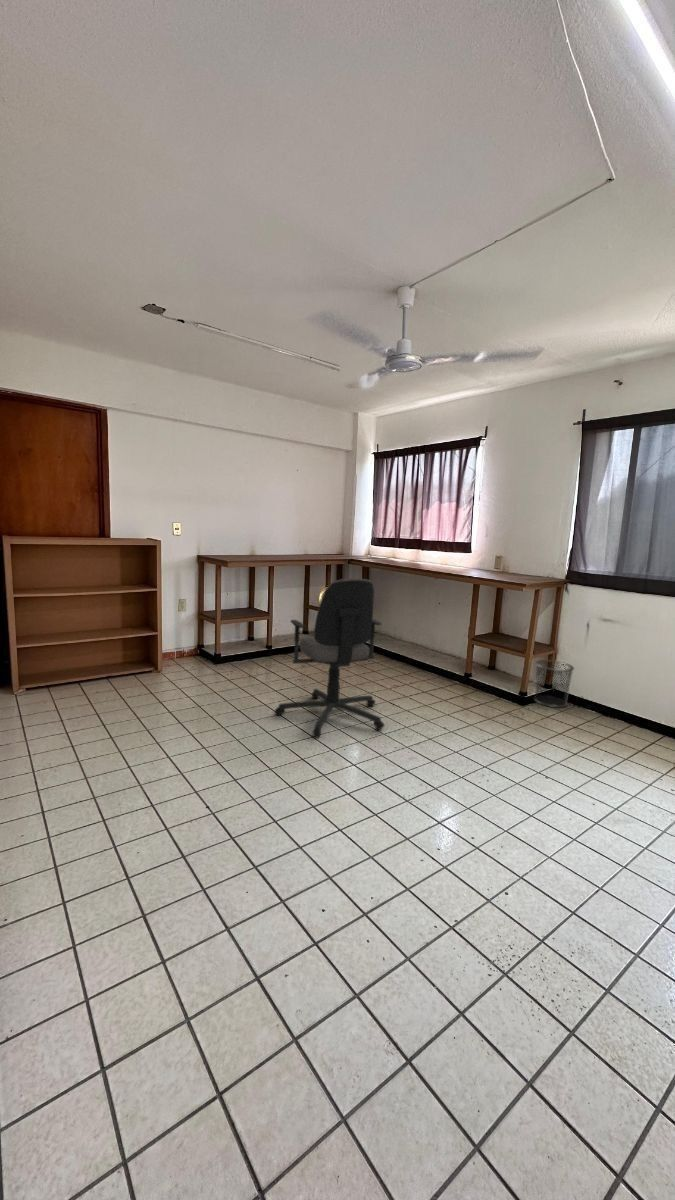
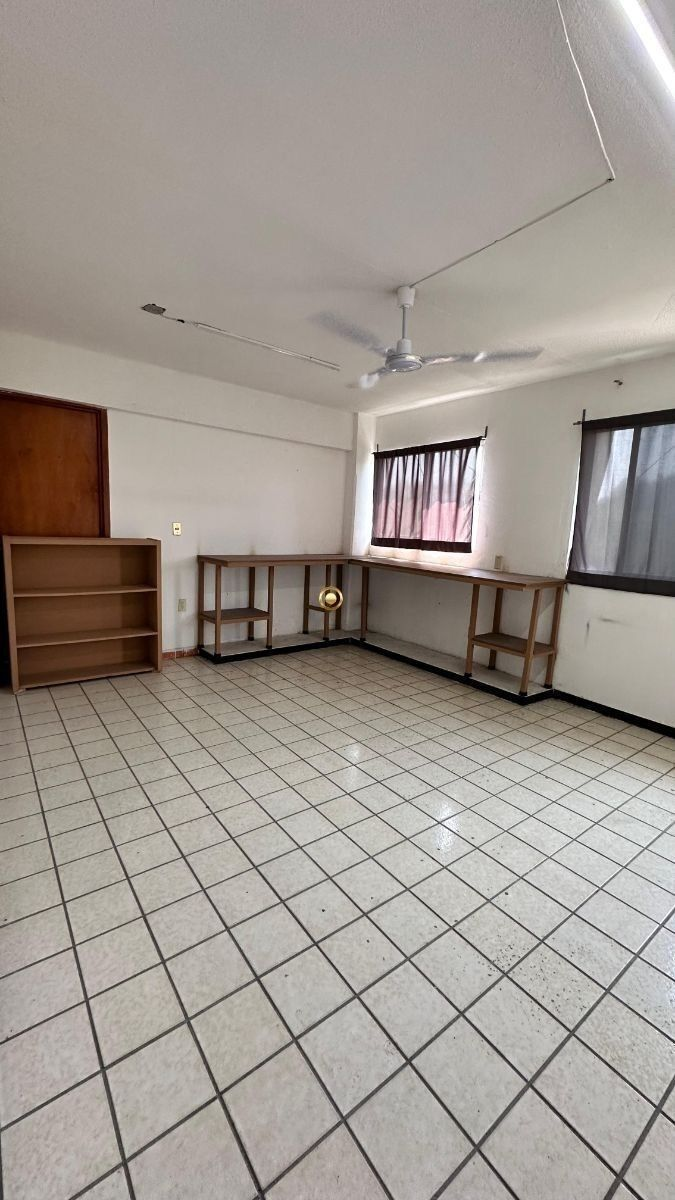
- office chair [274,578,385,738]
- waste bin [533,659,575,708]
